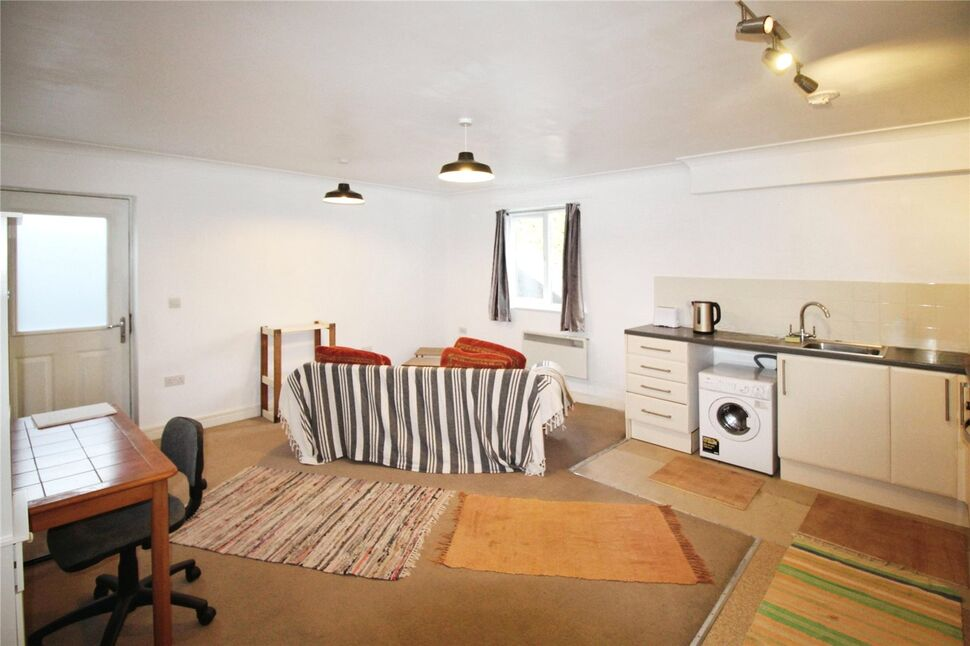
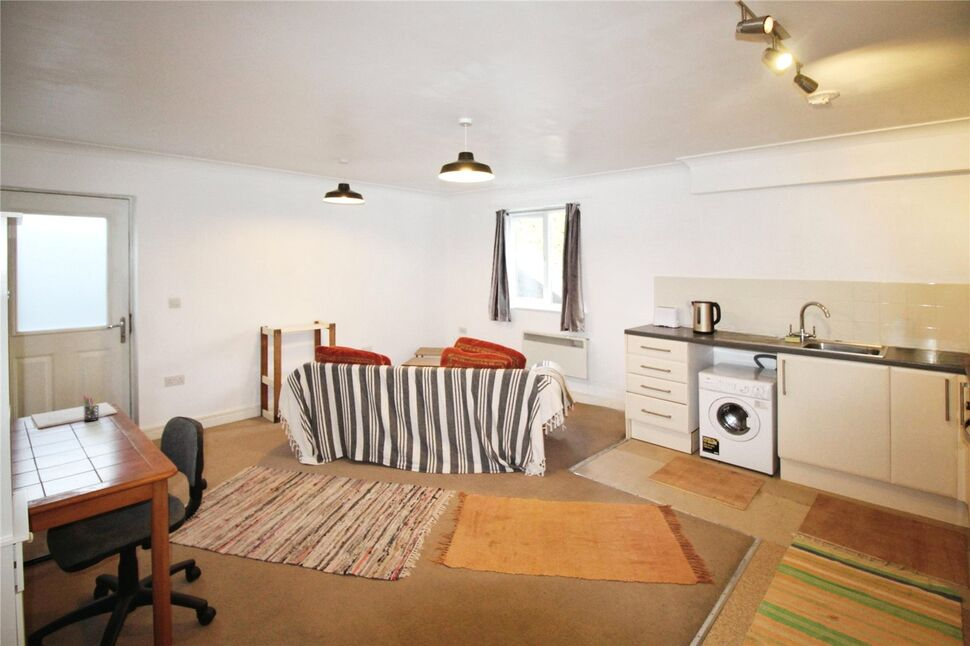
+ pen holder [83,395,101,422]
